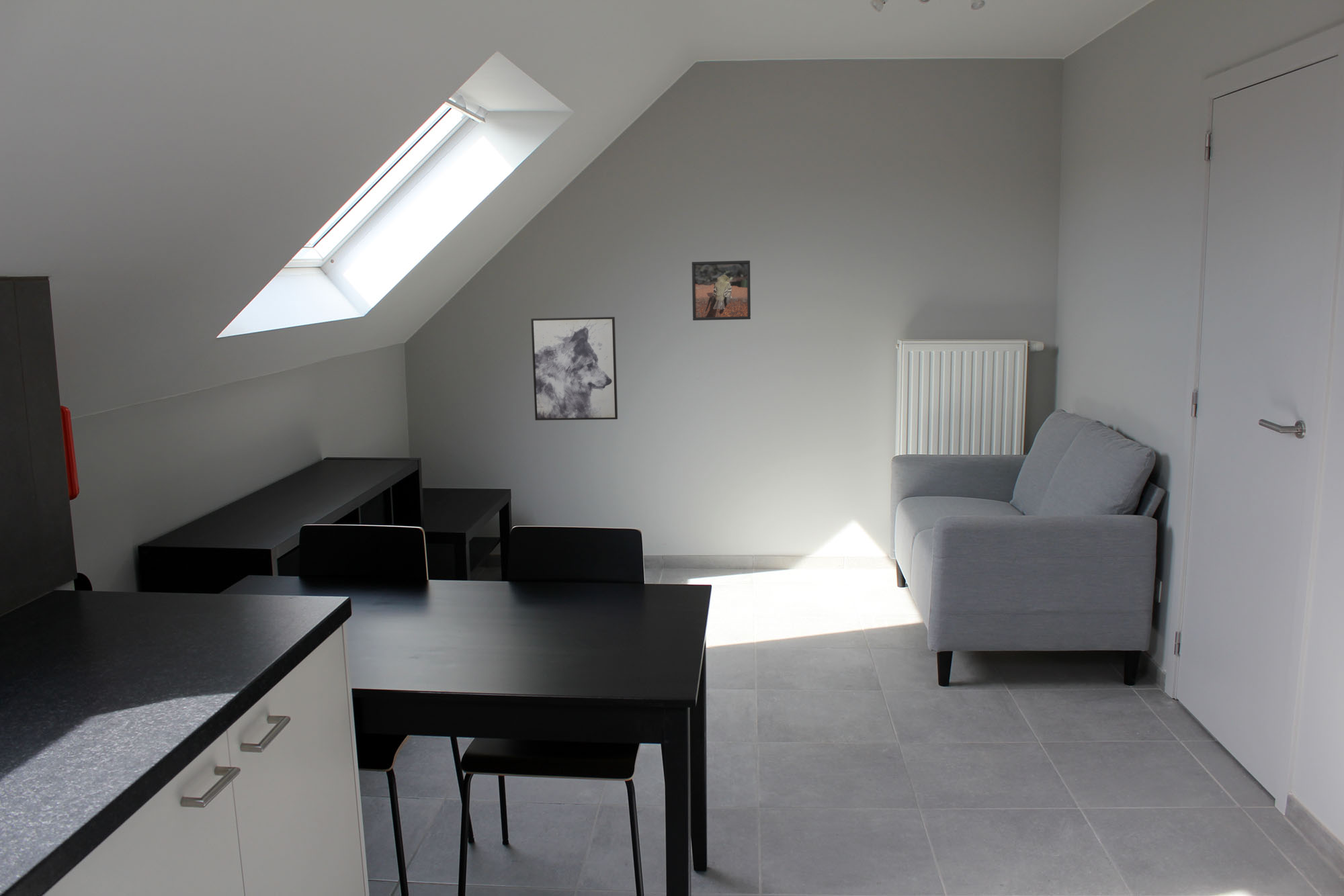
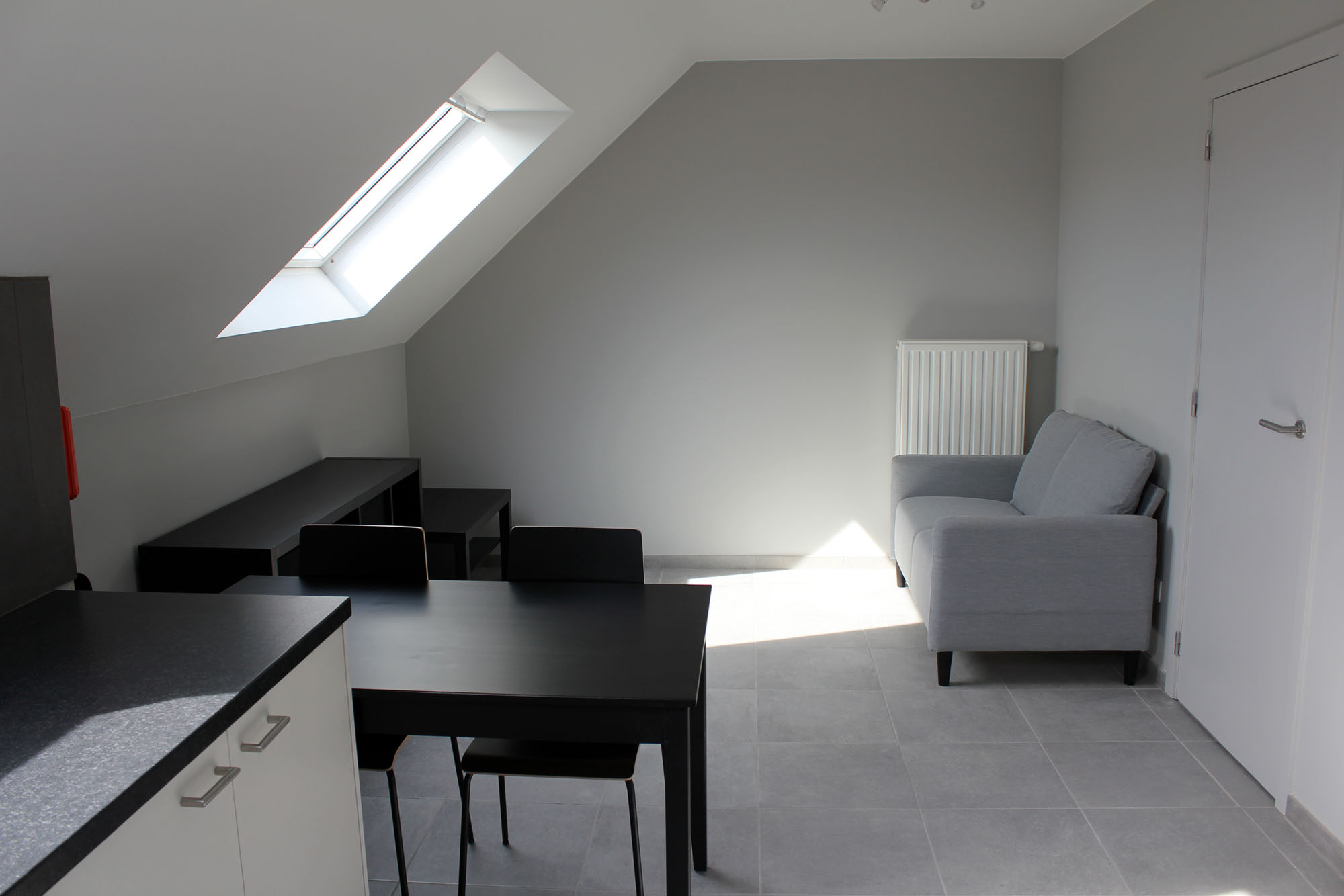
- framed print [691,260,751,321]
- wall art [530,316,618,421]
